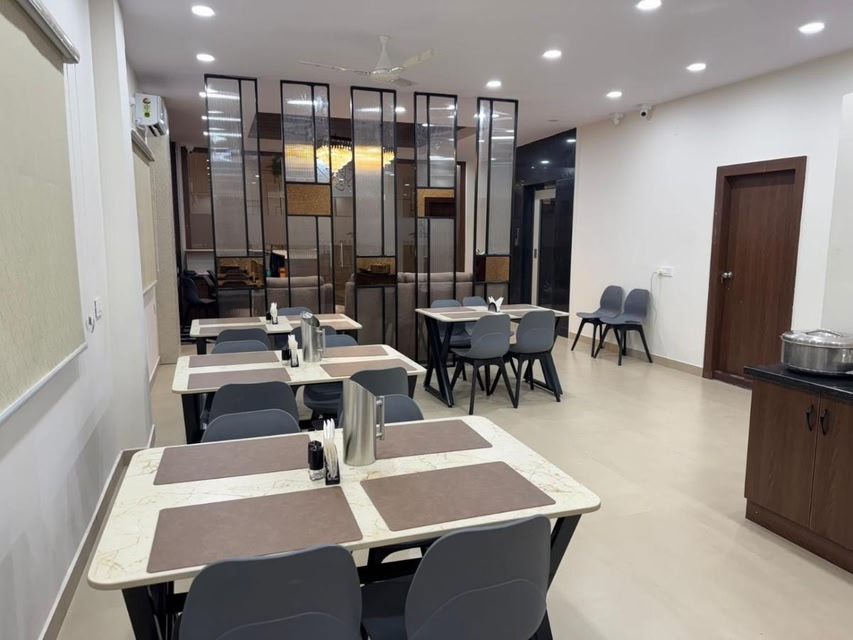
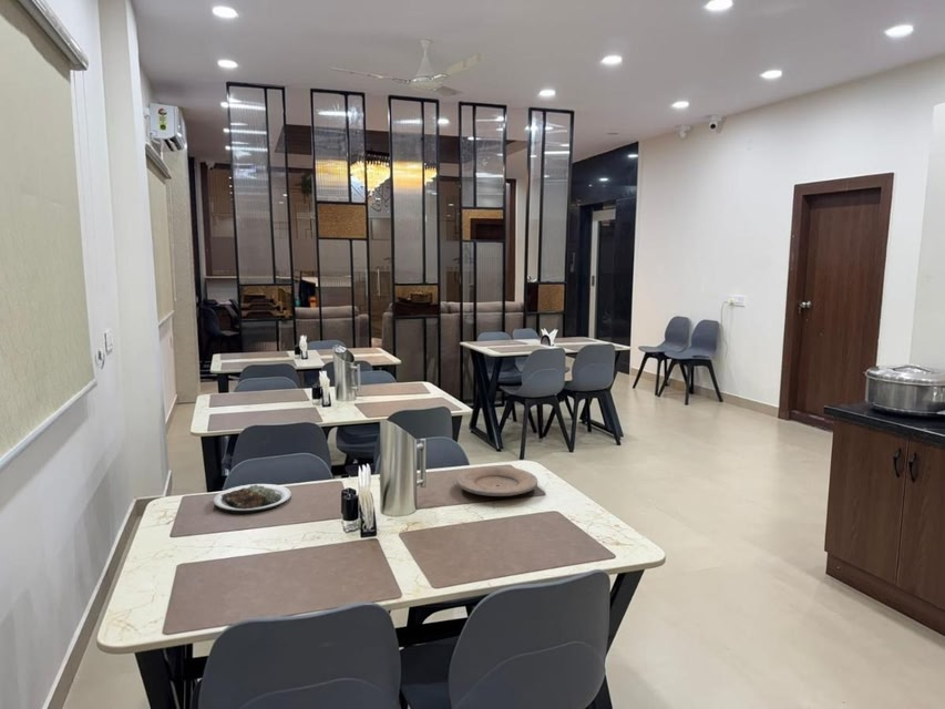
+ plate [455,465,538,497]
+ plate [213,483,292,515]
